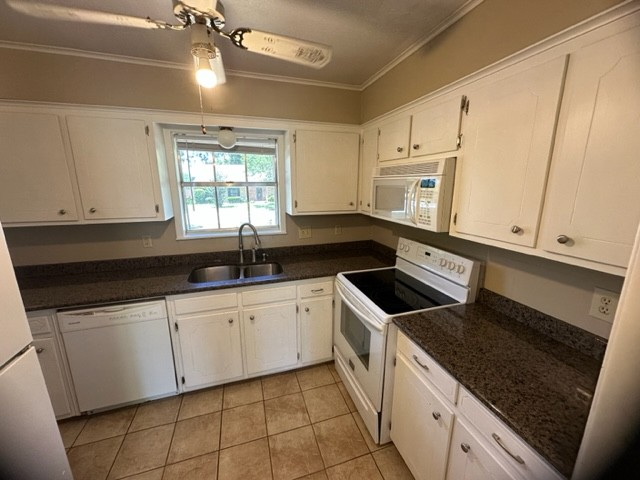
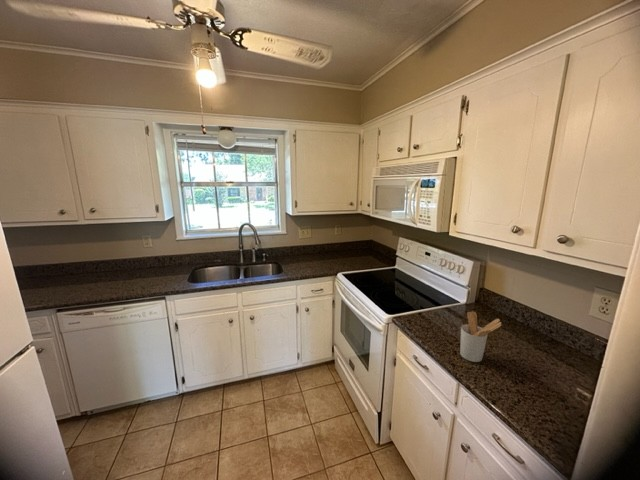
+ utensil holder [459,311,502,363]
